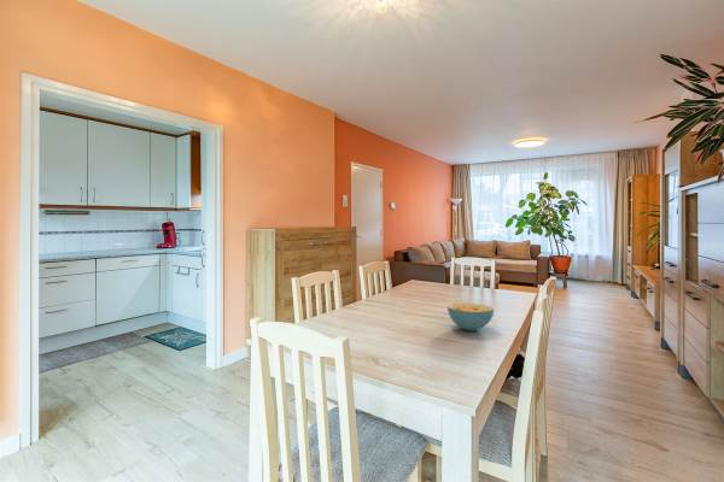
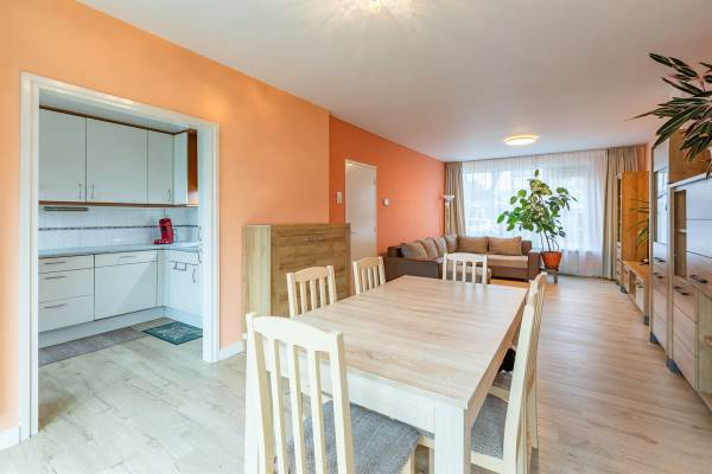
- cereal bowl [446,302,495,331]
